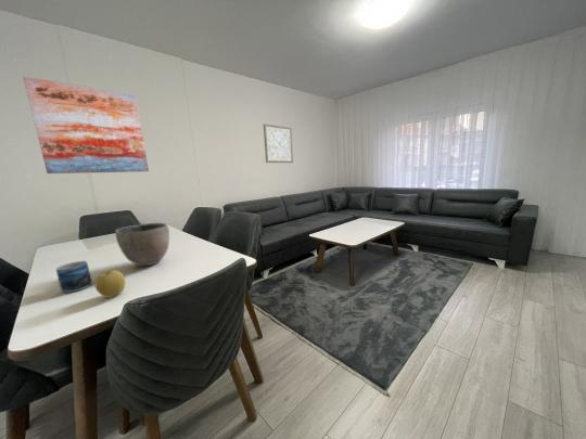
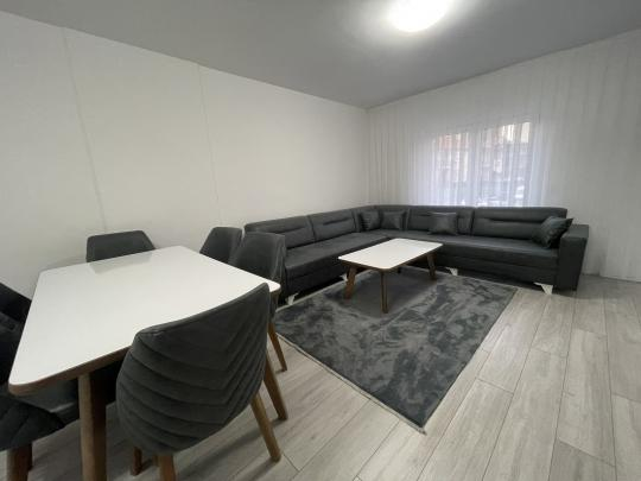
- mug [55,259,93,294]
- fruit [93,269,127,299]
- wall art [263,122,294,164]
- wall art [22,75,150,175]
- bowl [114,222,170,267]
